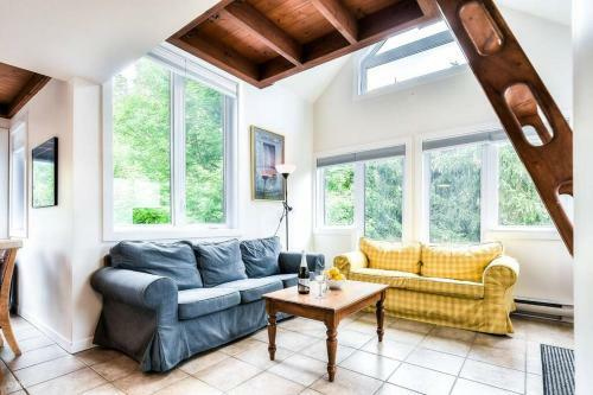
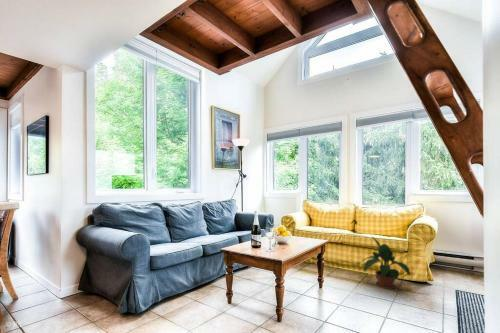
+ potted plant [361,236,411,290]
